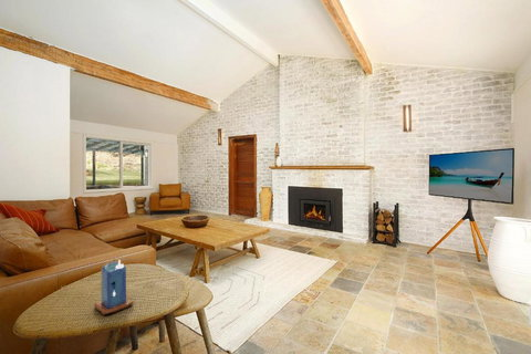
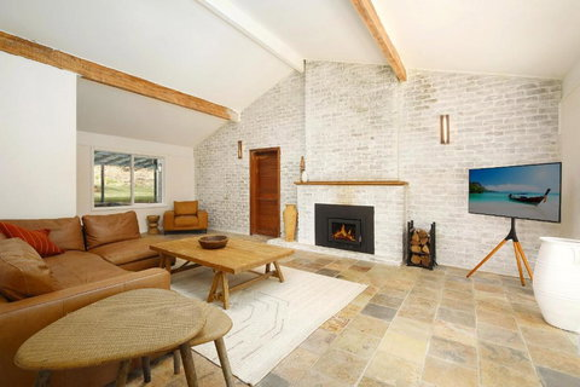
- candle [93,259,134,315]
